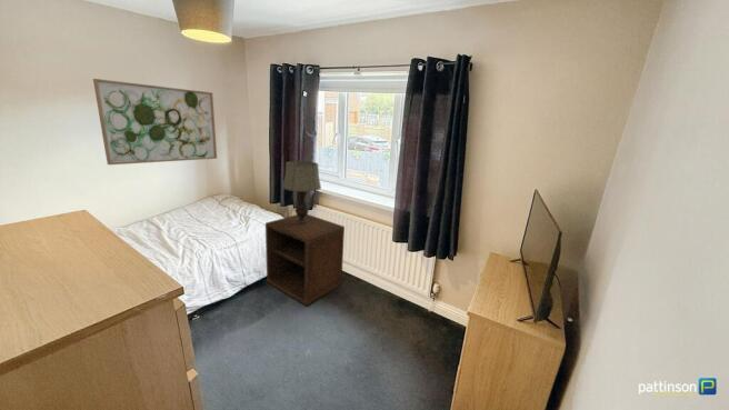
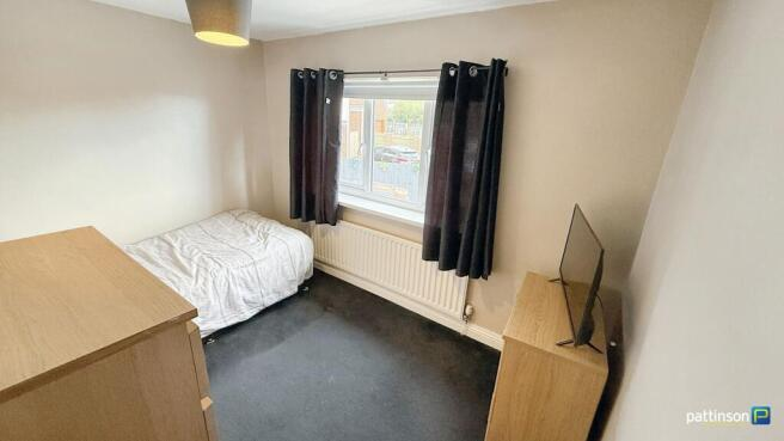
- wall art [92,78,218,166]
- nightstand [264,213,346,307]
- table lamp [281,160,322,224]
